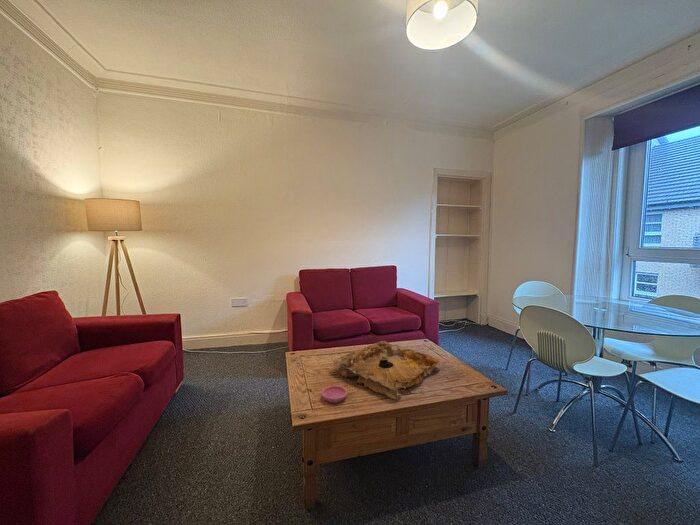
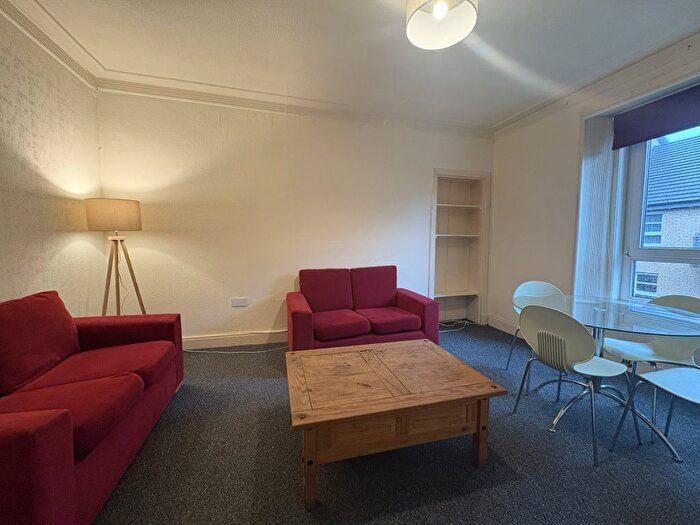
- saucer [321,385,348,404]
- decorative tray [332,340,441,400]
